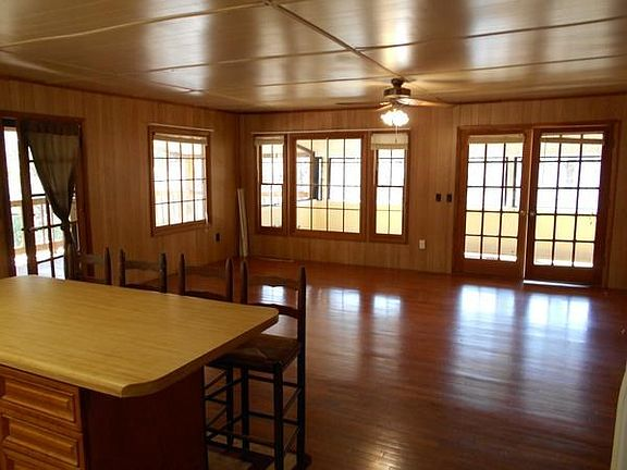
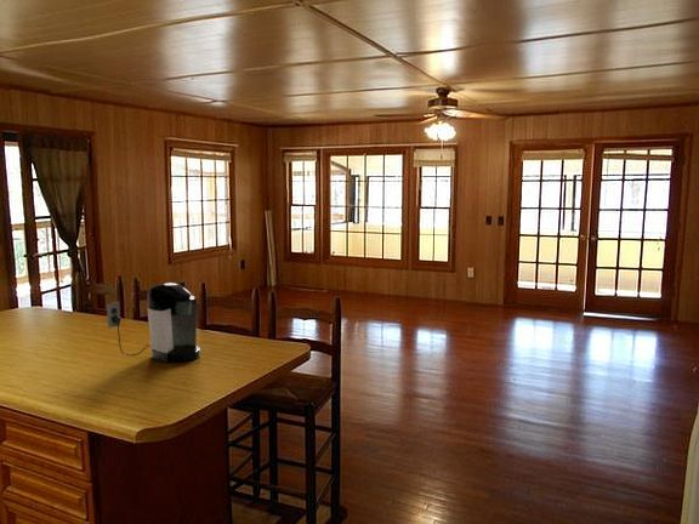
+ coffee maker [106,281,201,364]
